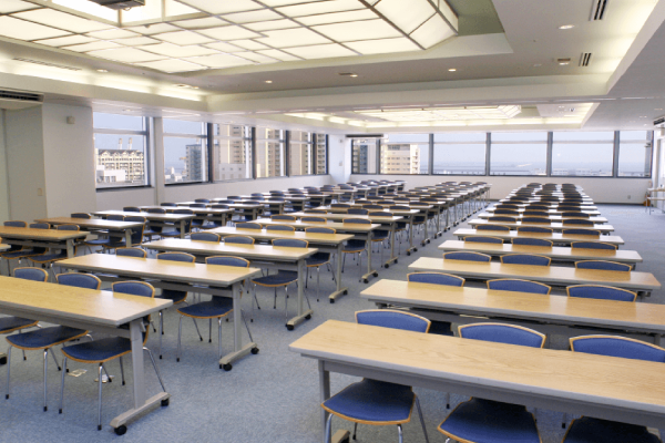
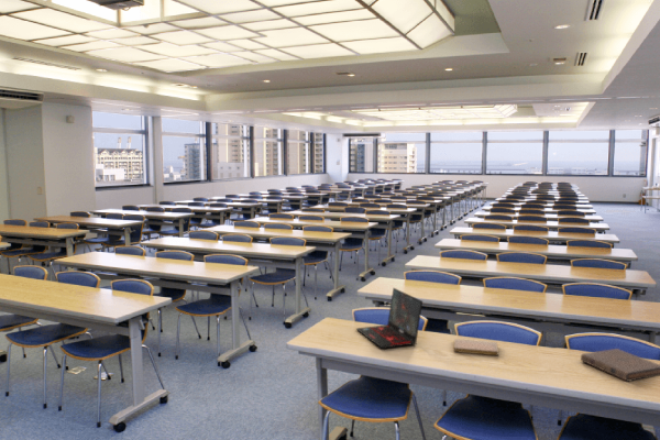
+ laptop [355,287,424,350]
+ notebook [453,338,499,358]
+ book [580,348,660,383]
